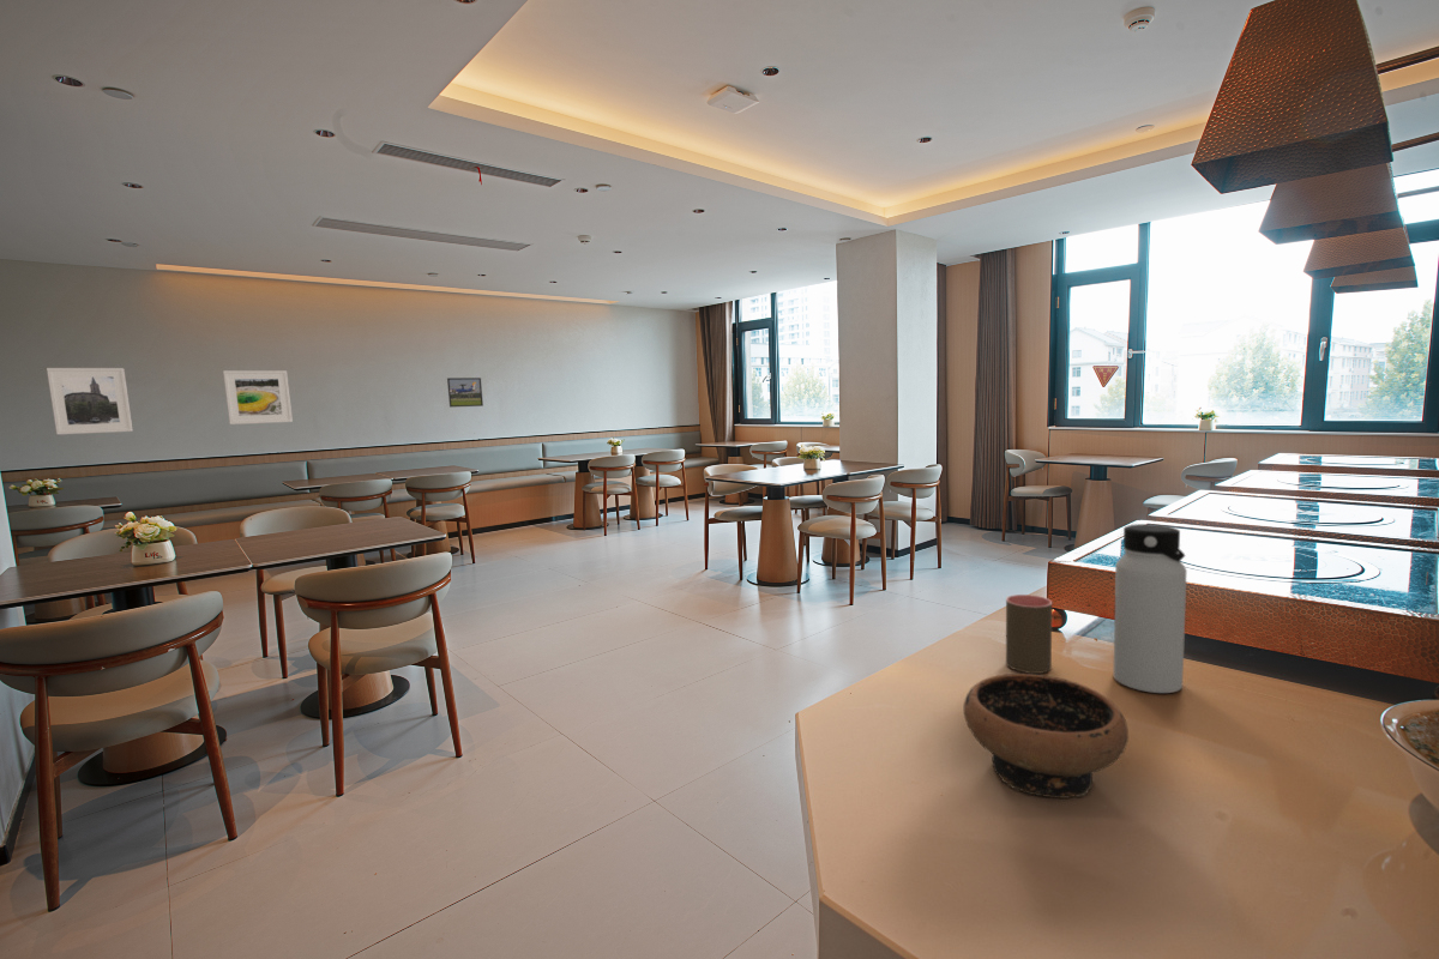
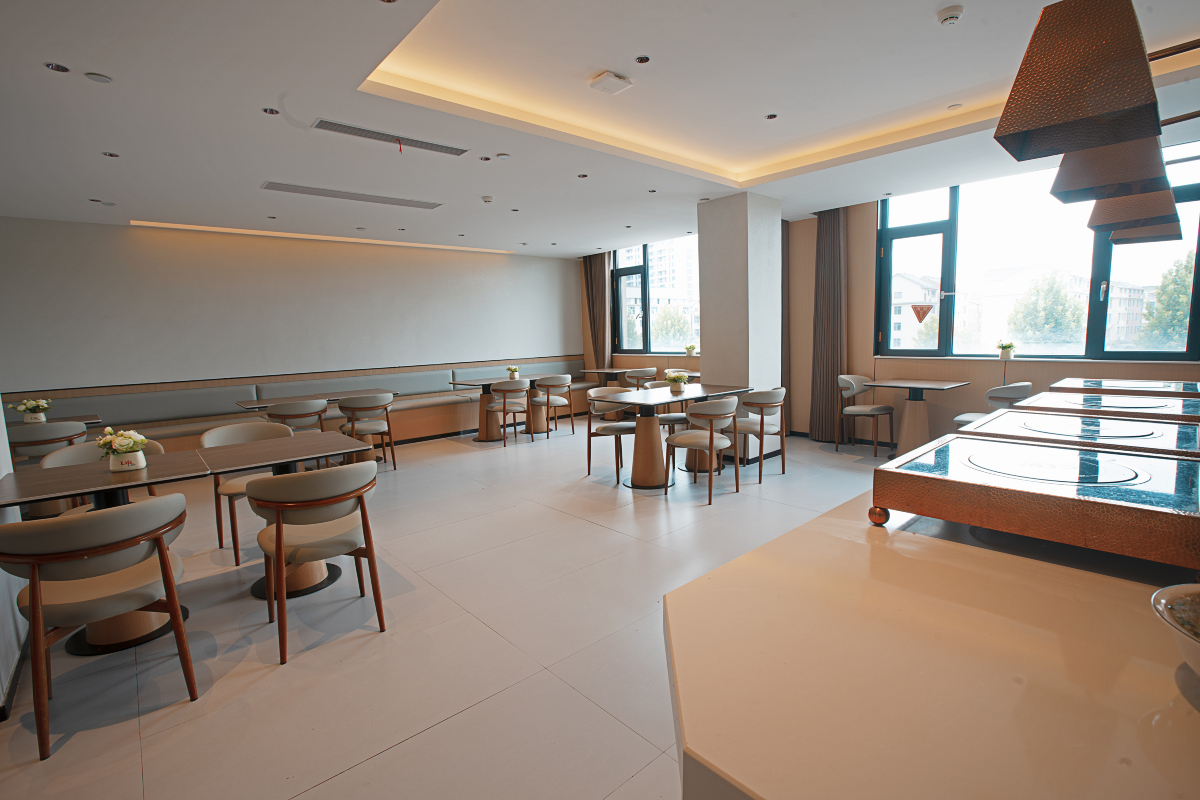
- cup [1005,593,1053,675]
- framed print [446,376,484,409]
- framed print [222,369,294,426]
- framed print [46,367,134,435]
- water bottle [1113,523,1188,694]
- bowl [963,672,1130,800]
